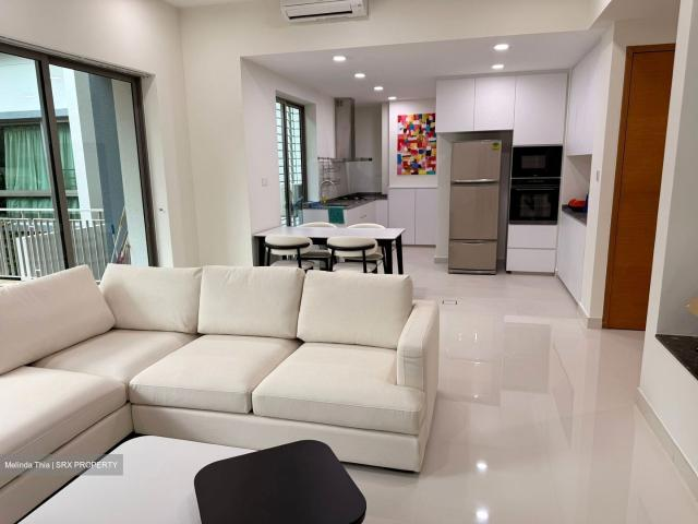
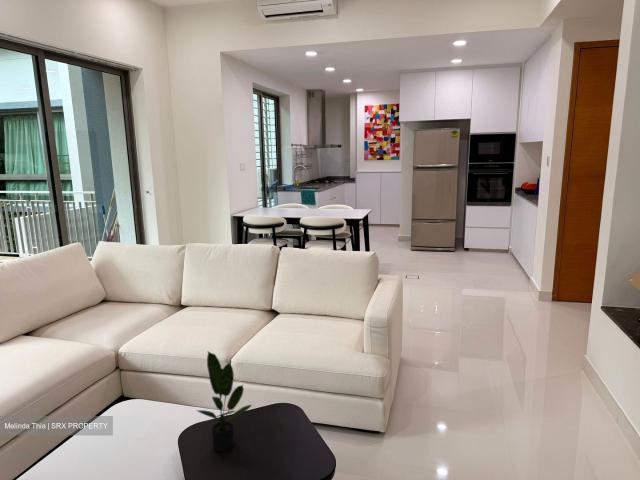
+ potted plant [195,350,253,453]
